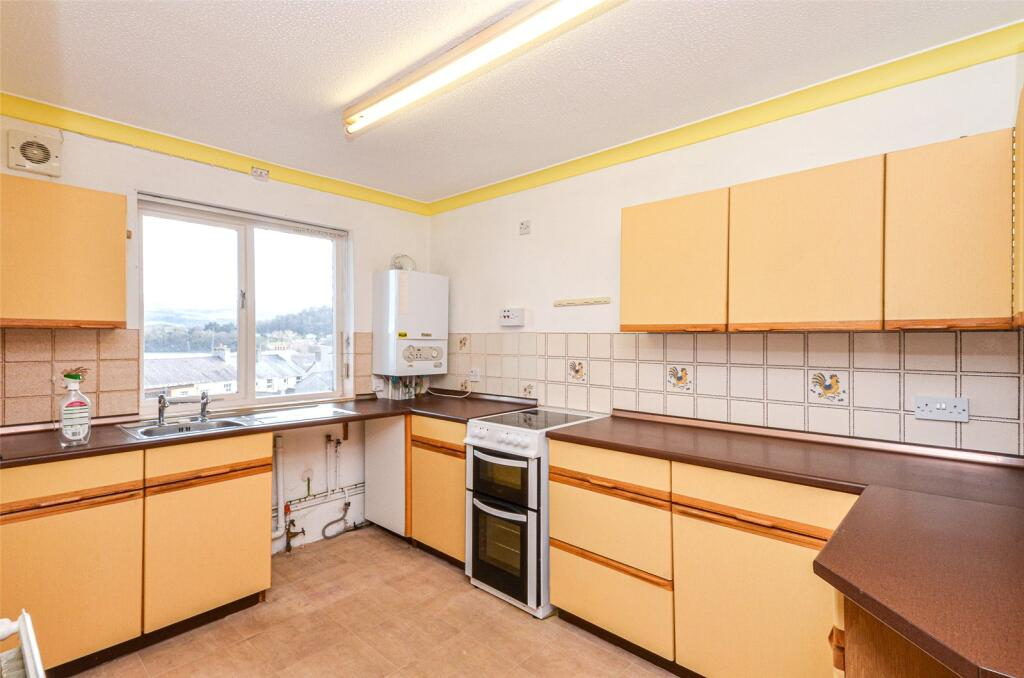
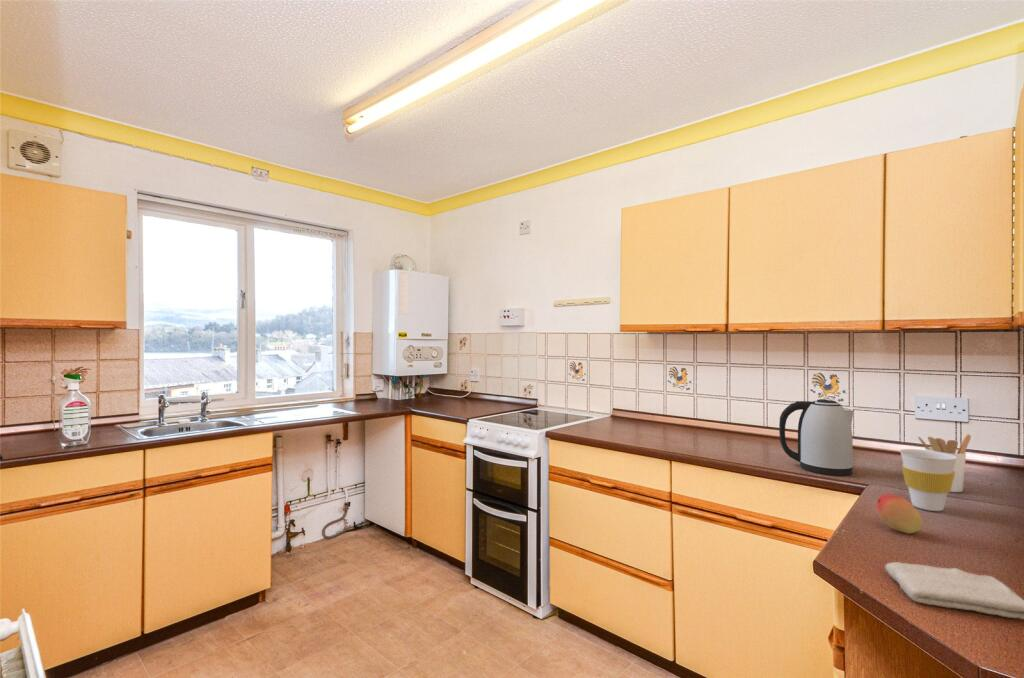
+ utensil holder [917,433,972,493]
+ cup [899,448,957,512]
+ washcloth [884,561,1024,620]
+ fruit [875,493,923,534]
+ kettle [778,398,855,476]
